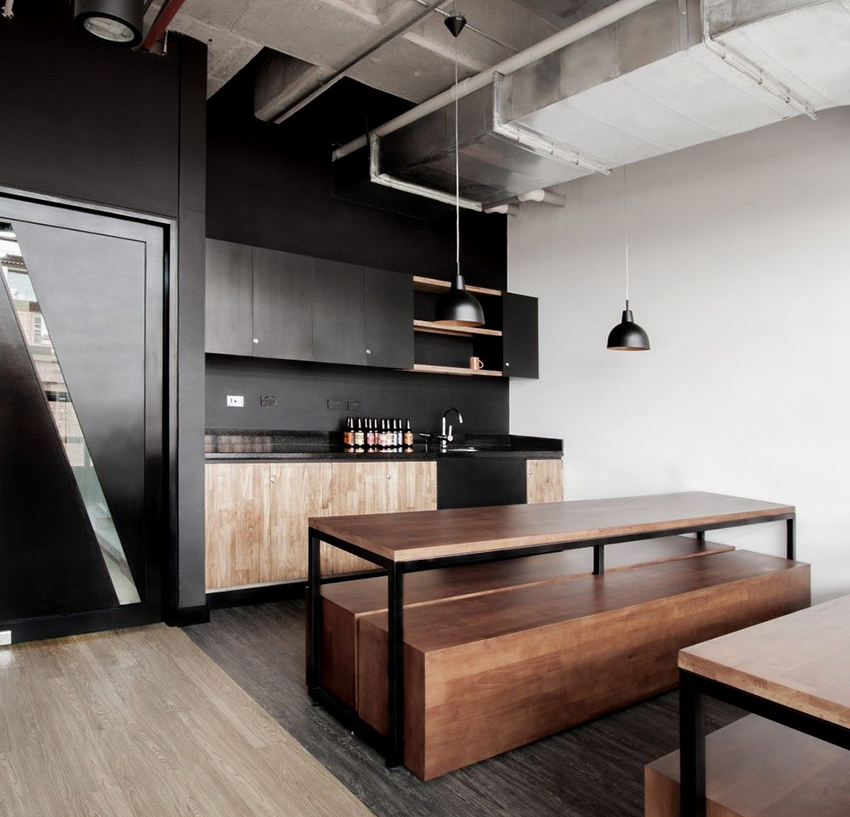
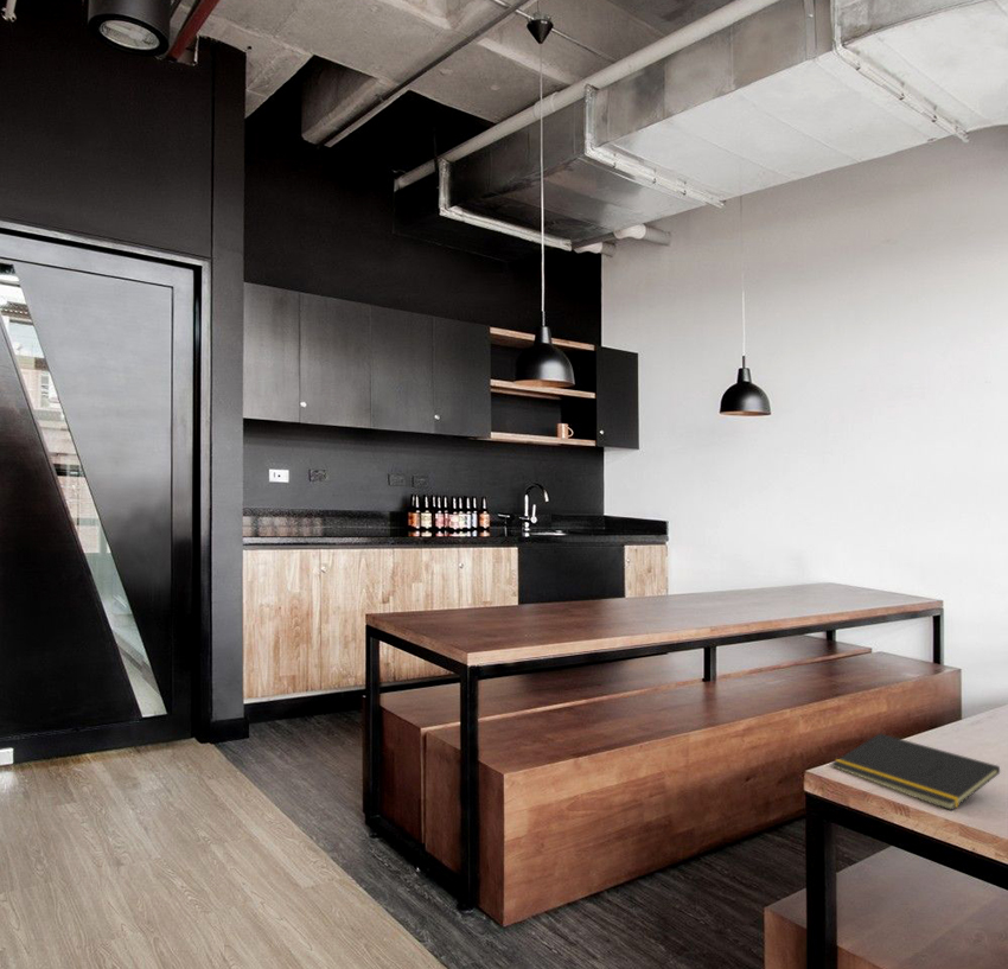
+ notepad [830,732,1001,811]
